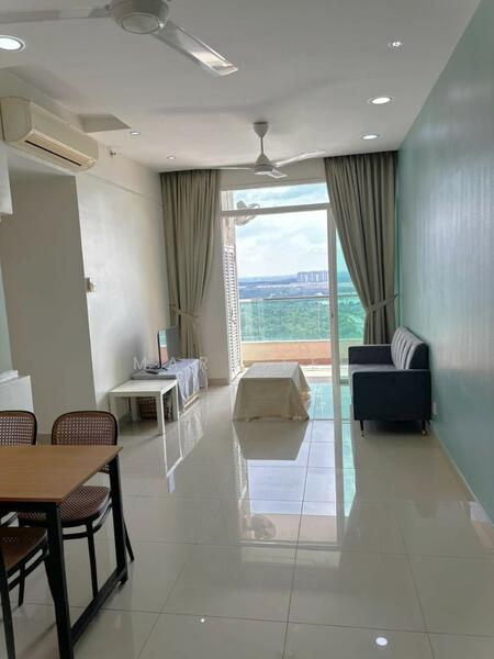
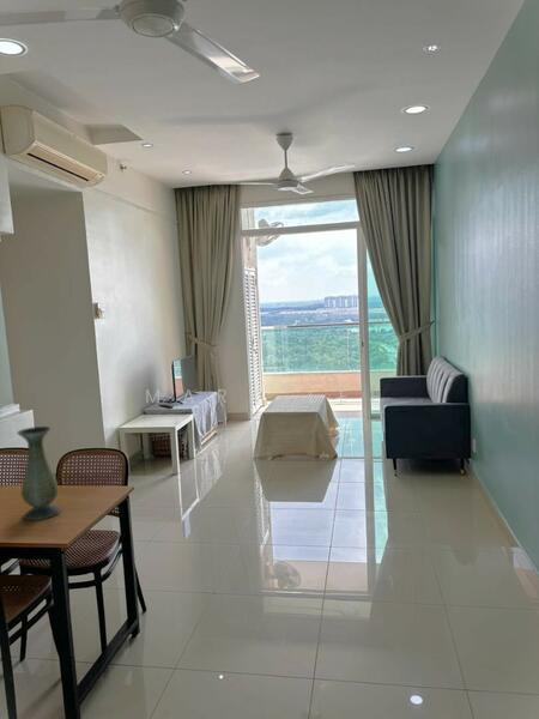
+ vase [16,425,62,521]
